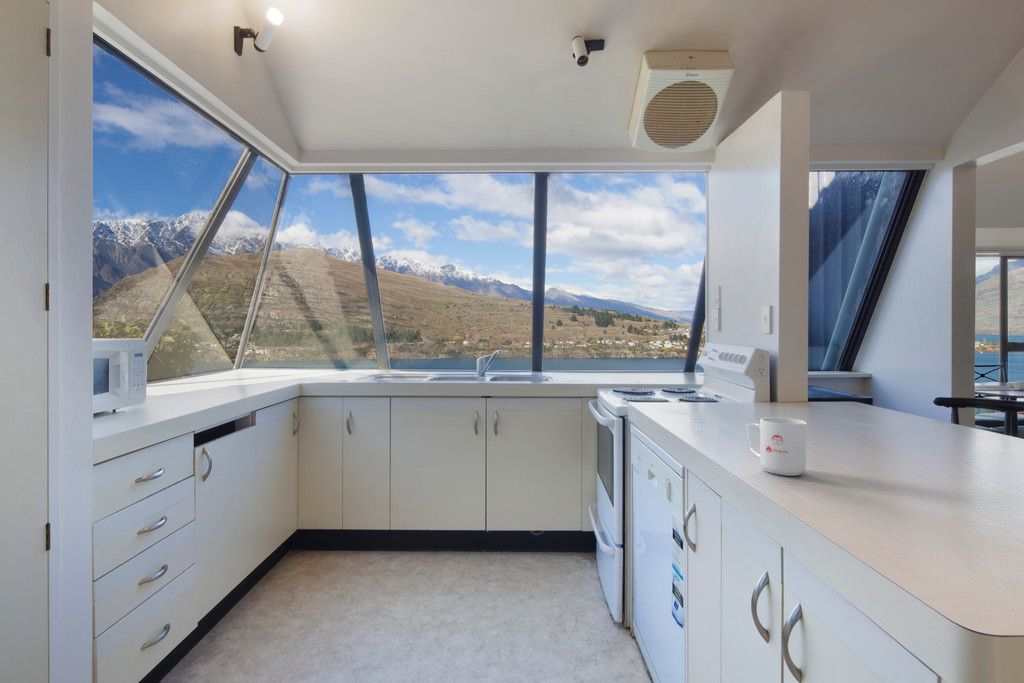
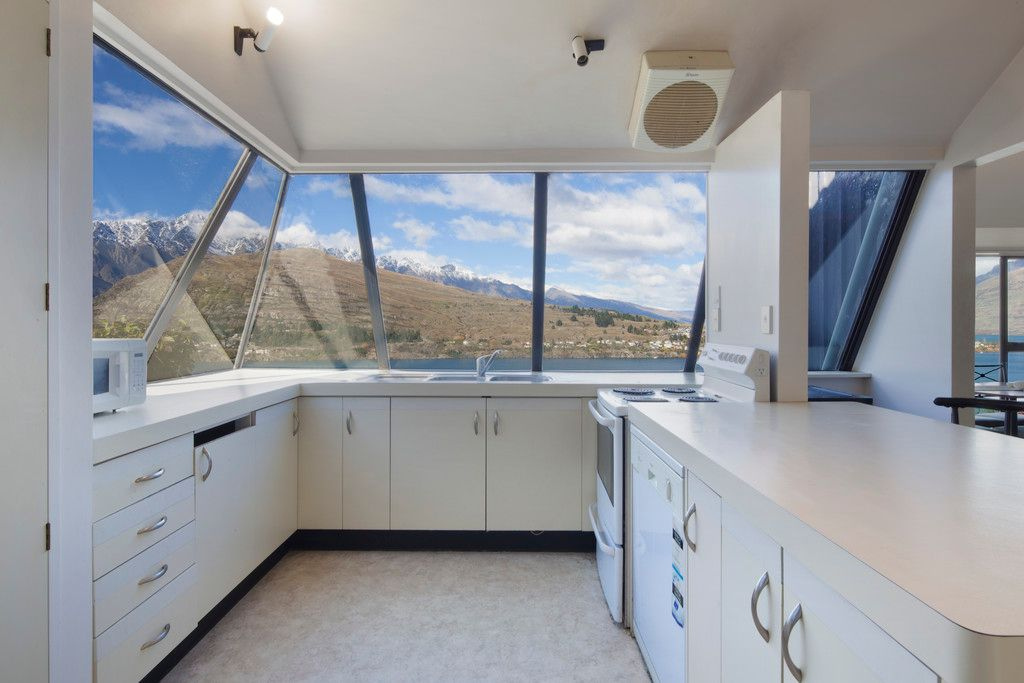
- mug [744,416,807,477]
